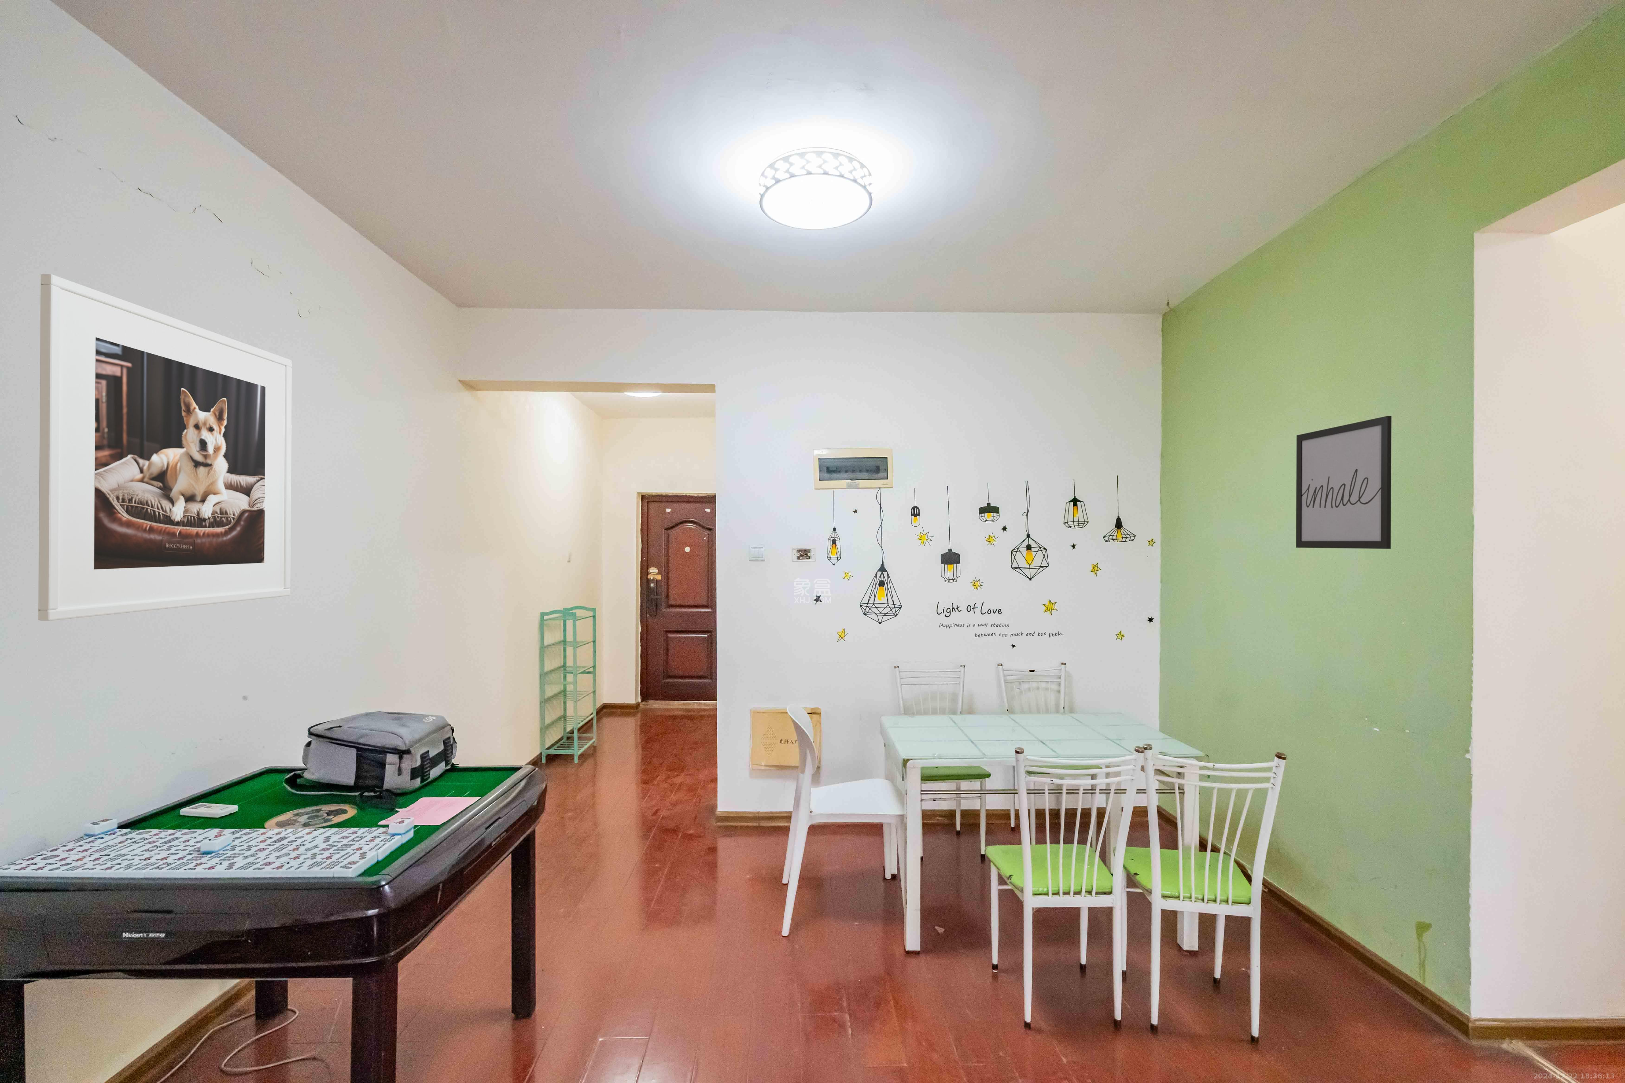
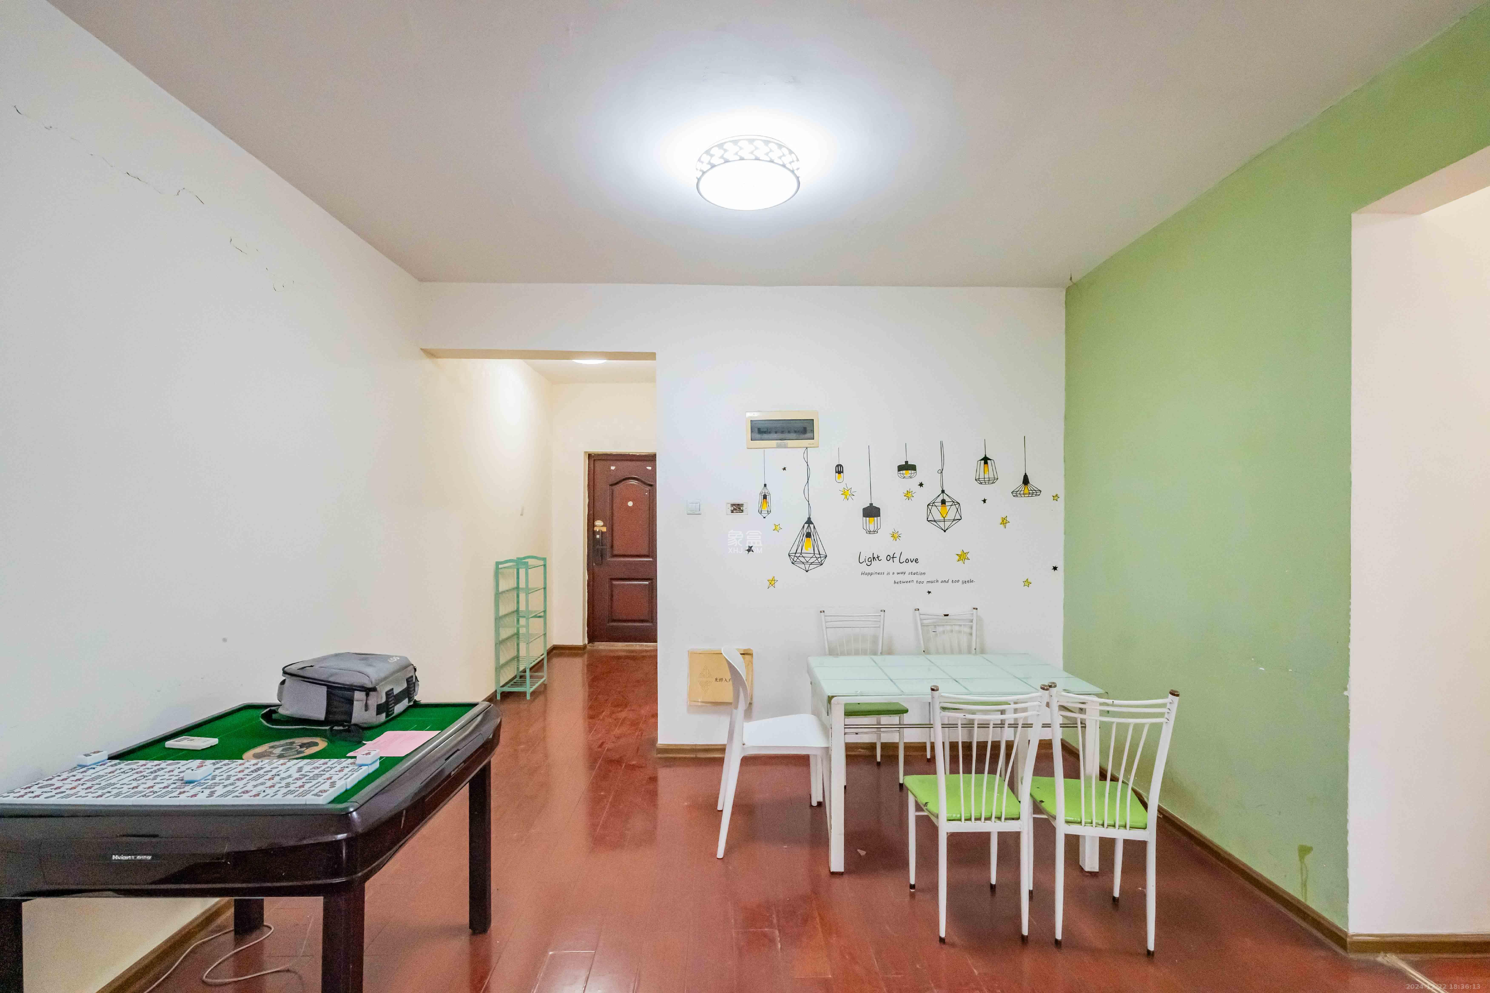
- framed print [37,273,293,621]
- wall art [1296,416,1392,549]
